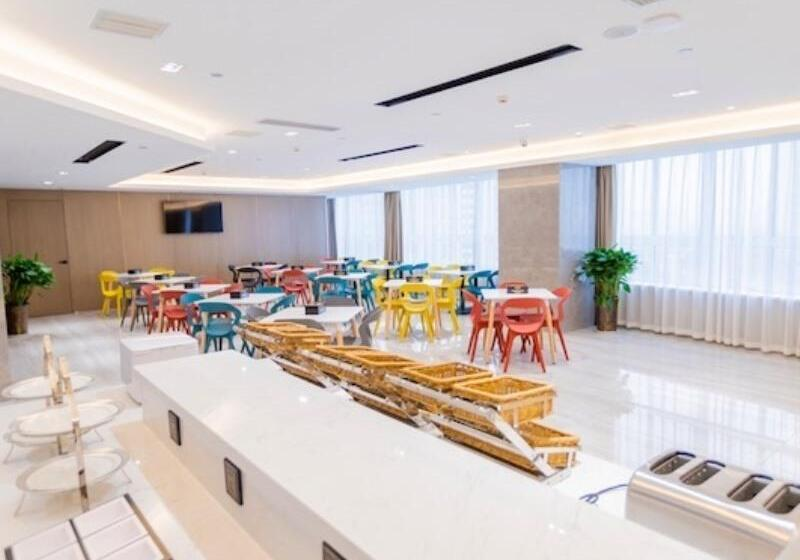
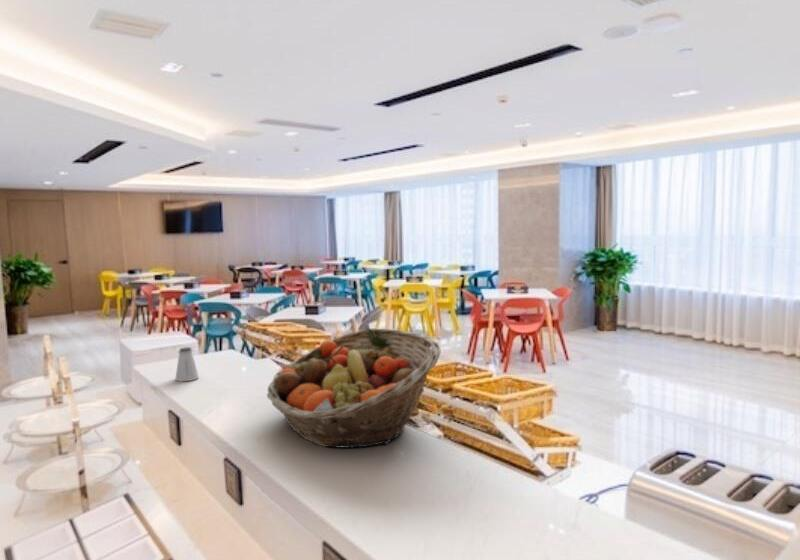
+ fruit basket [266,327,442,449]
+ saltshaker [174,346,200,382]
